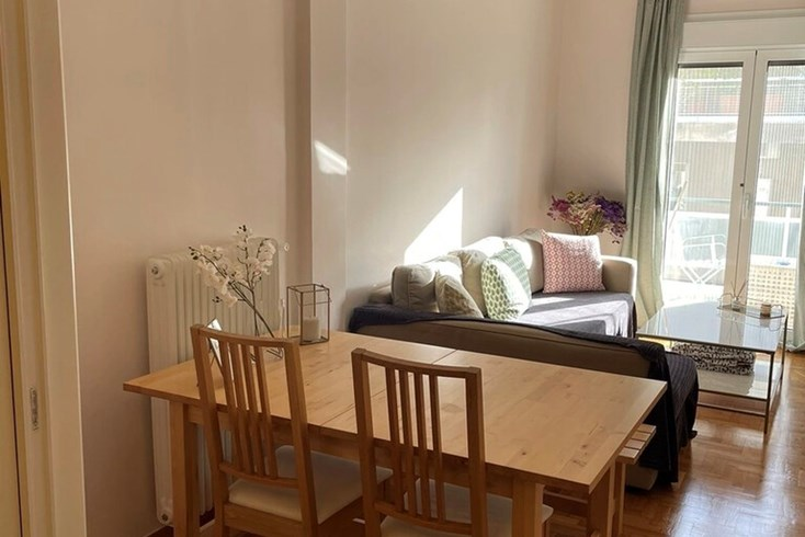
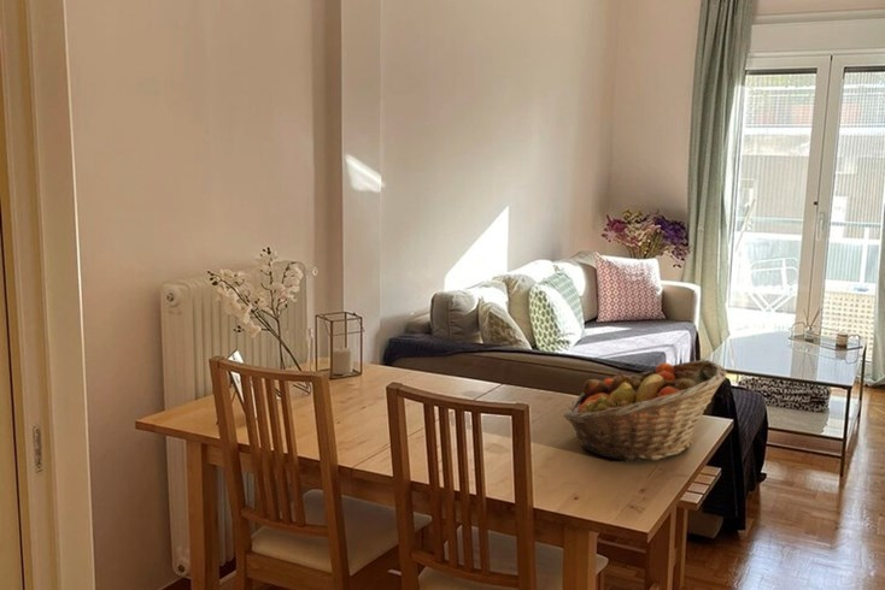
+ fruit basket [562,359,728,462]
